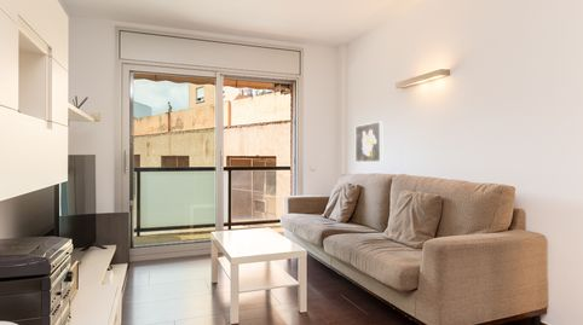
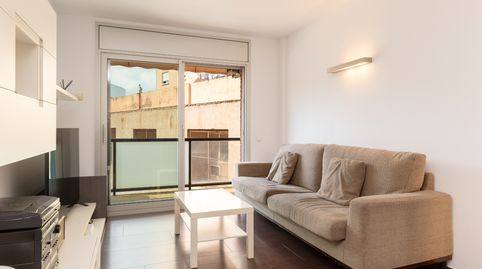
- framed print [354,120,383,163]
